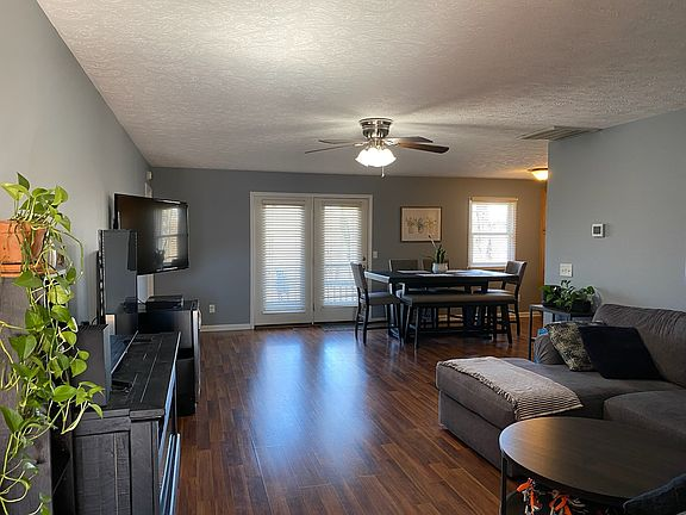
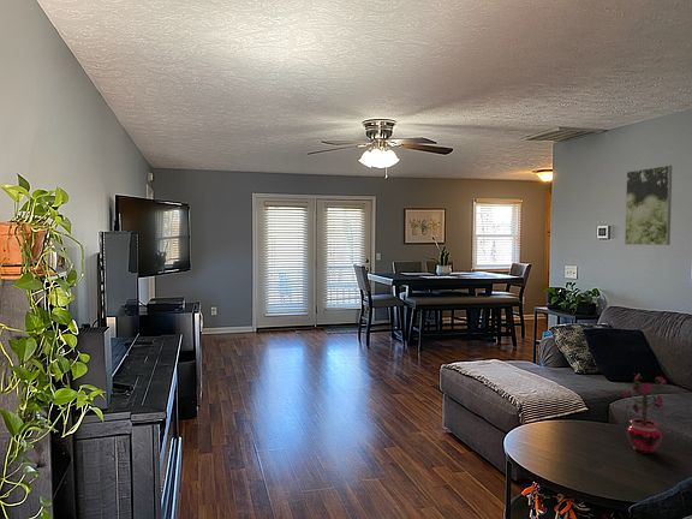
+ potted plant [621,372,667,454]
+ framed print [624,165,673,246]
